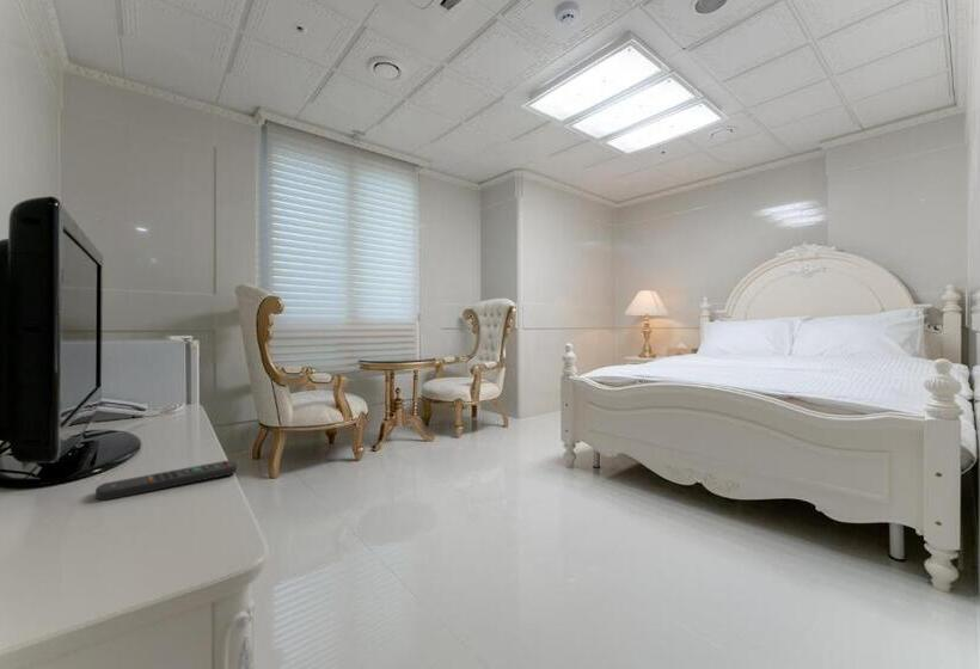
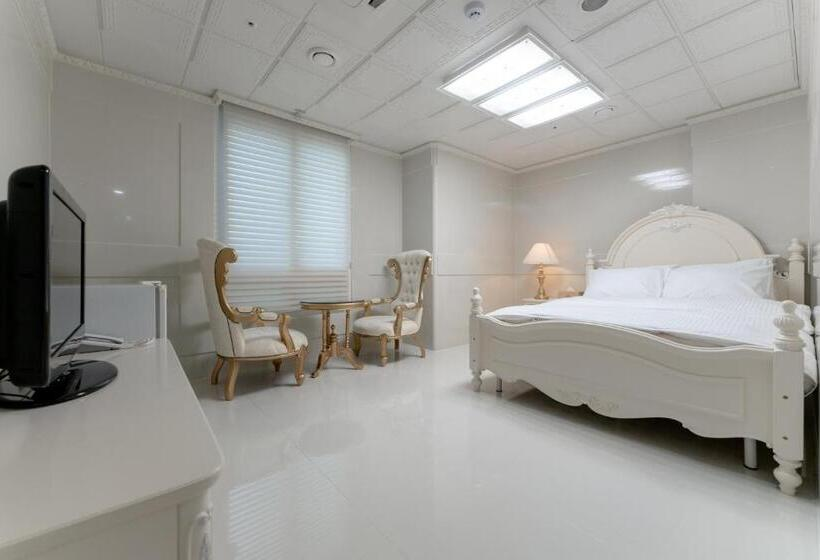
- remote control [94,460,238,502]
